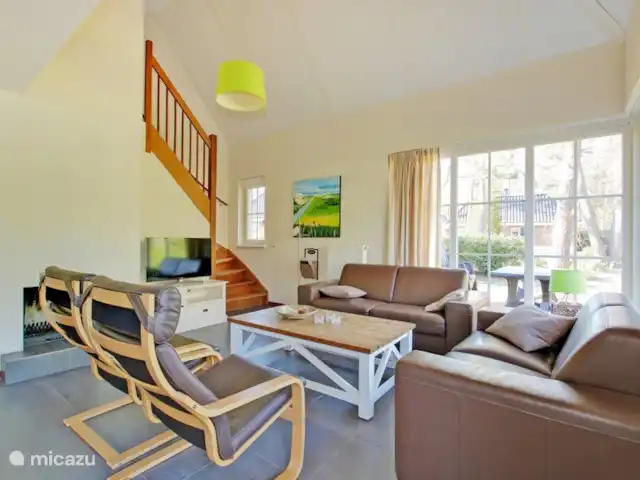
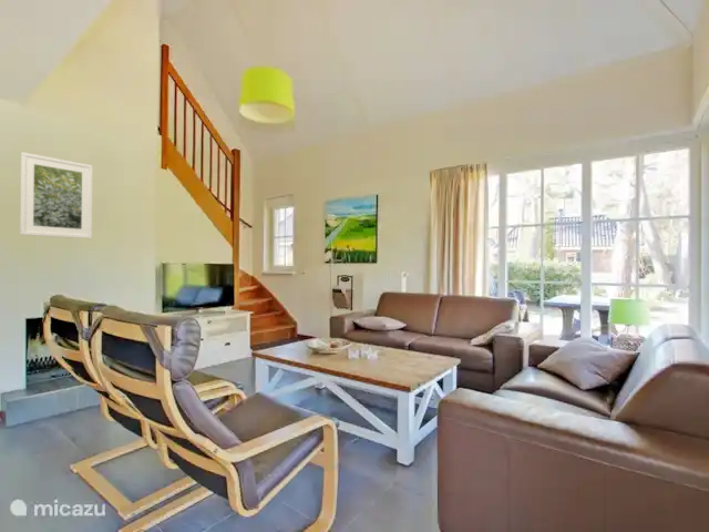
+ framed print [19,151,94,239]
